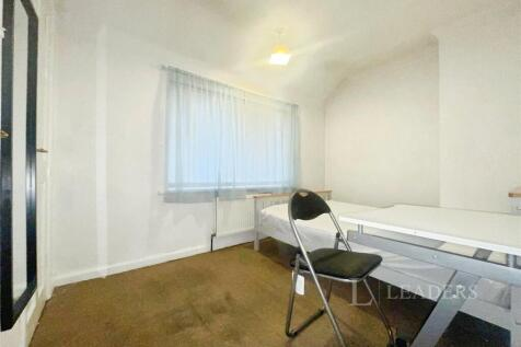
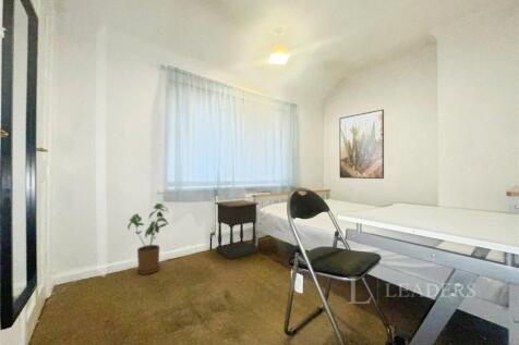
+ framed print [338,109,385,180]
+ house plant [126,202,170,275]
+ nightstand [215,199,260,260]
